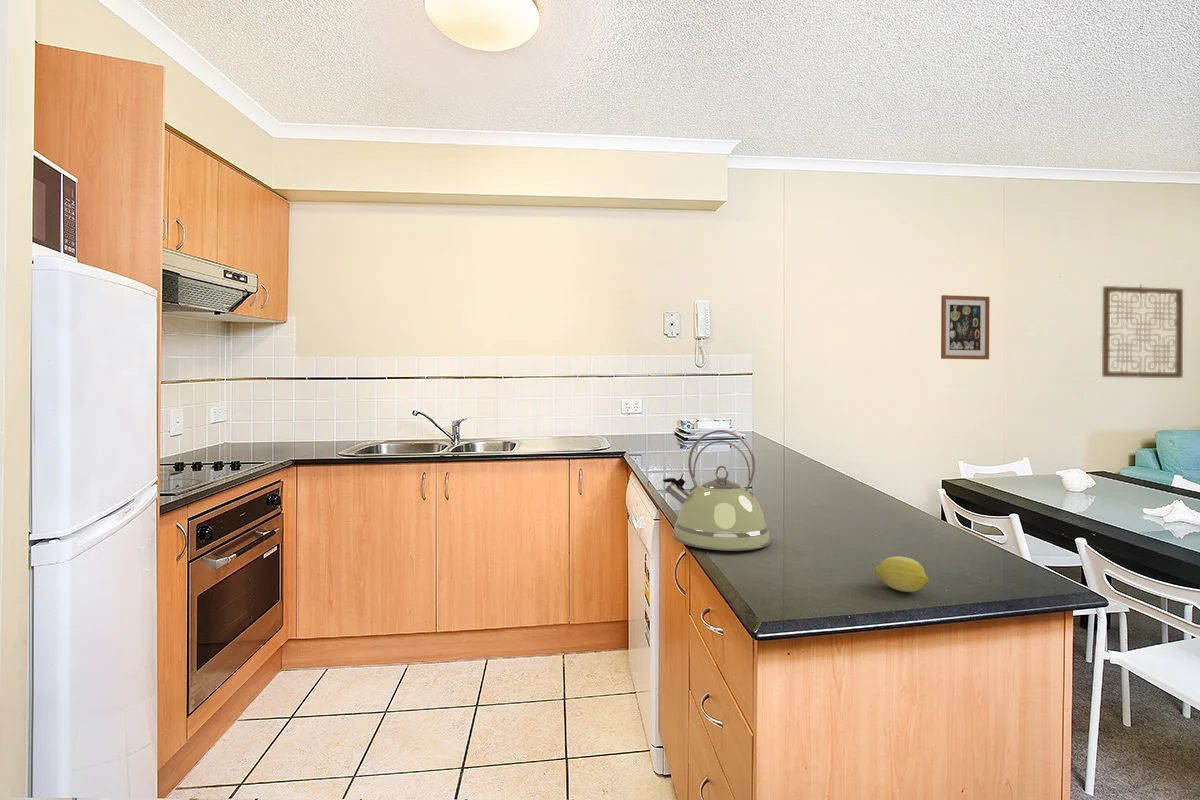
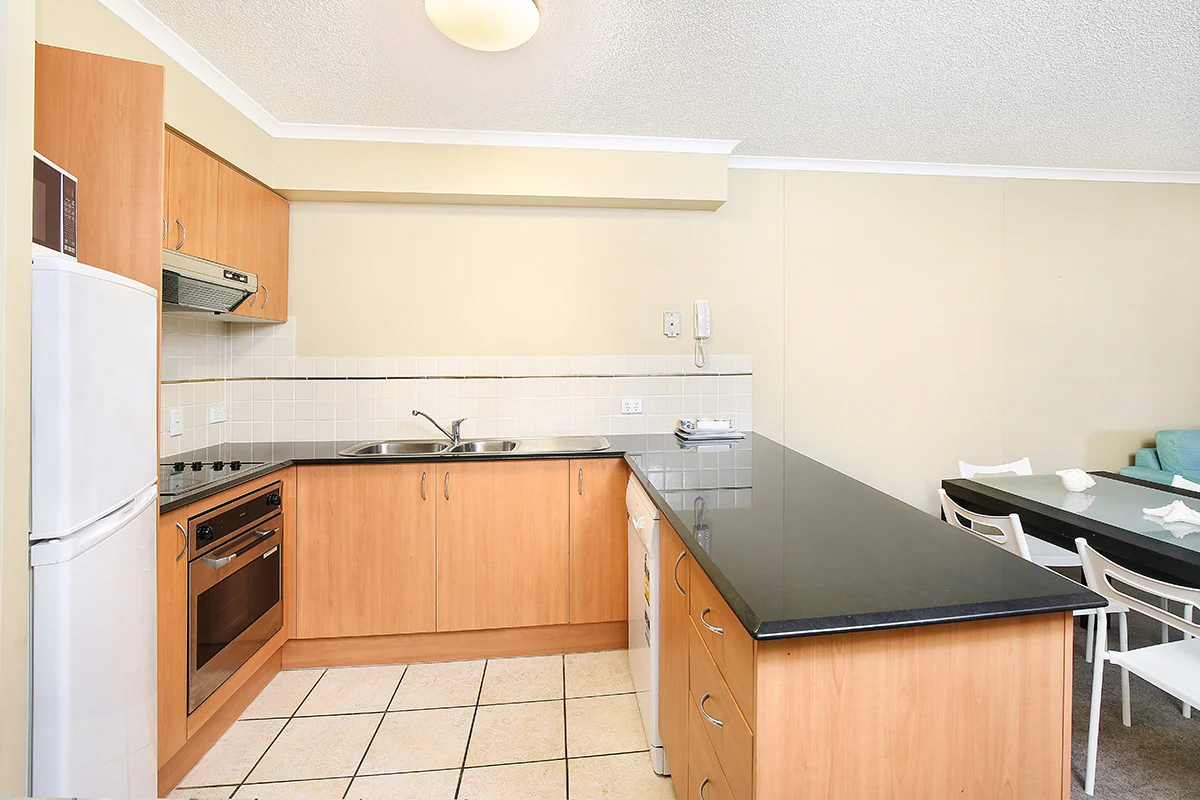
- fruit [874,555,931,593]
- wall art [940,294,991,360]
- kettle [662,429,772,552]
- wall art [1101,284,1184,379]
